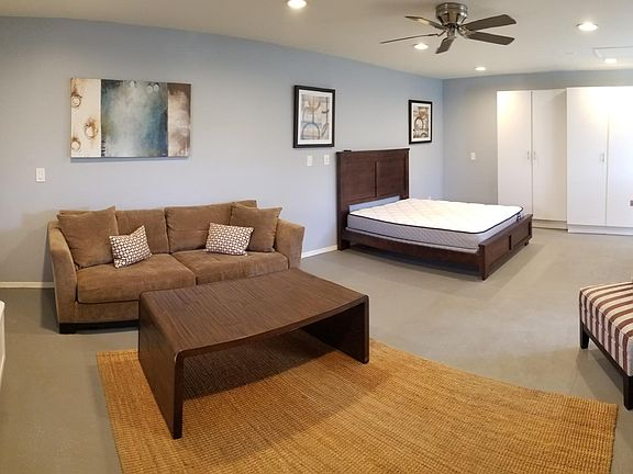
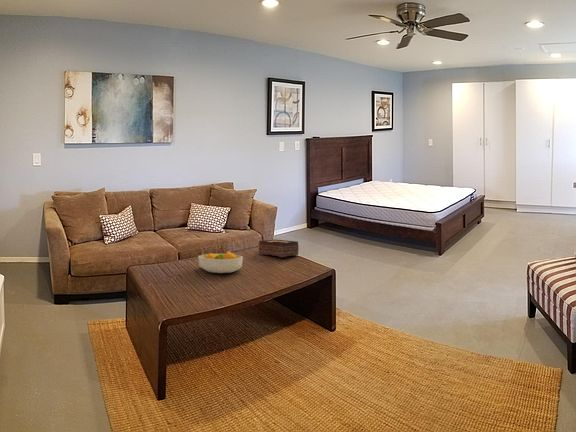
+ fruit bowl [197,250,244,274]
+ tissue box [258,239,300,258]
